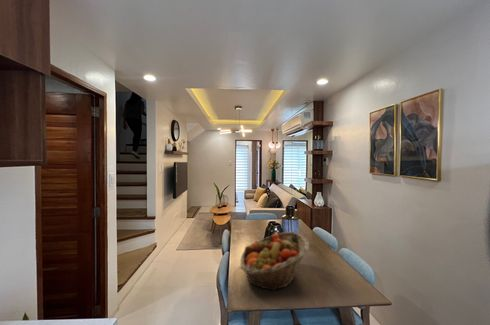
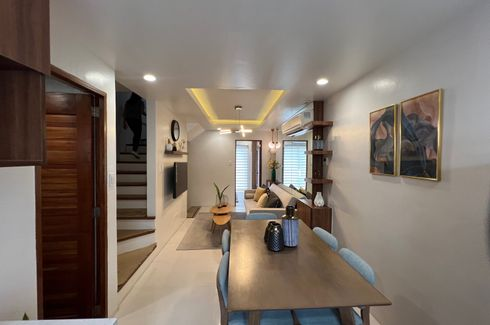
- fruit basket [240,231,310,292]
